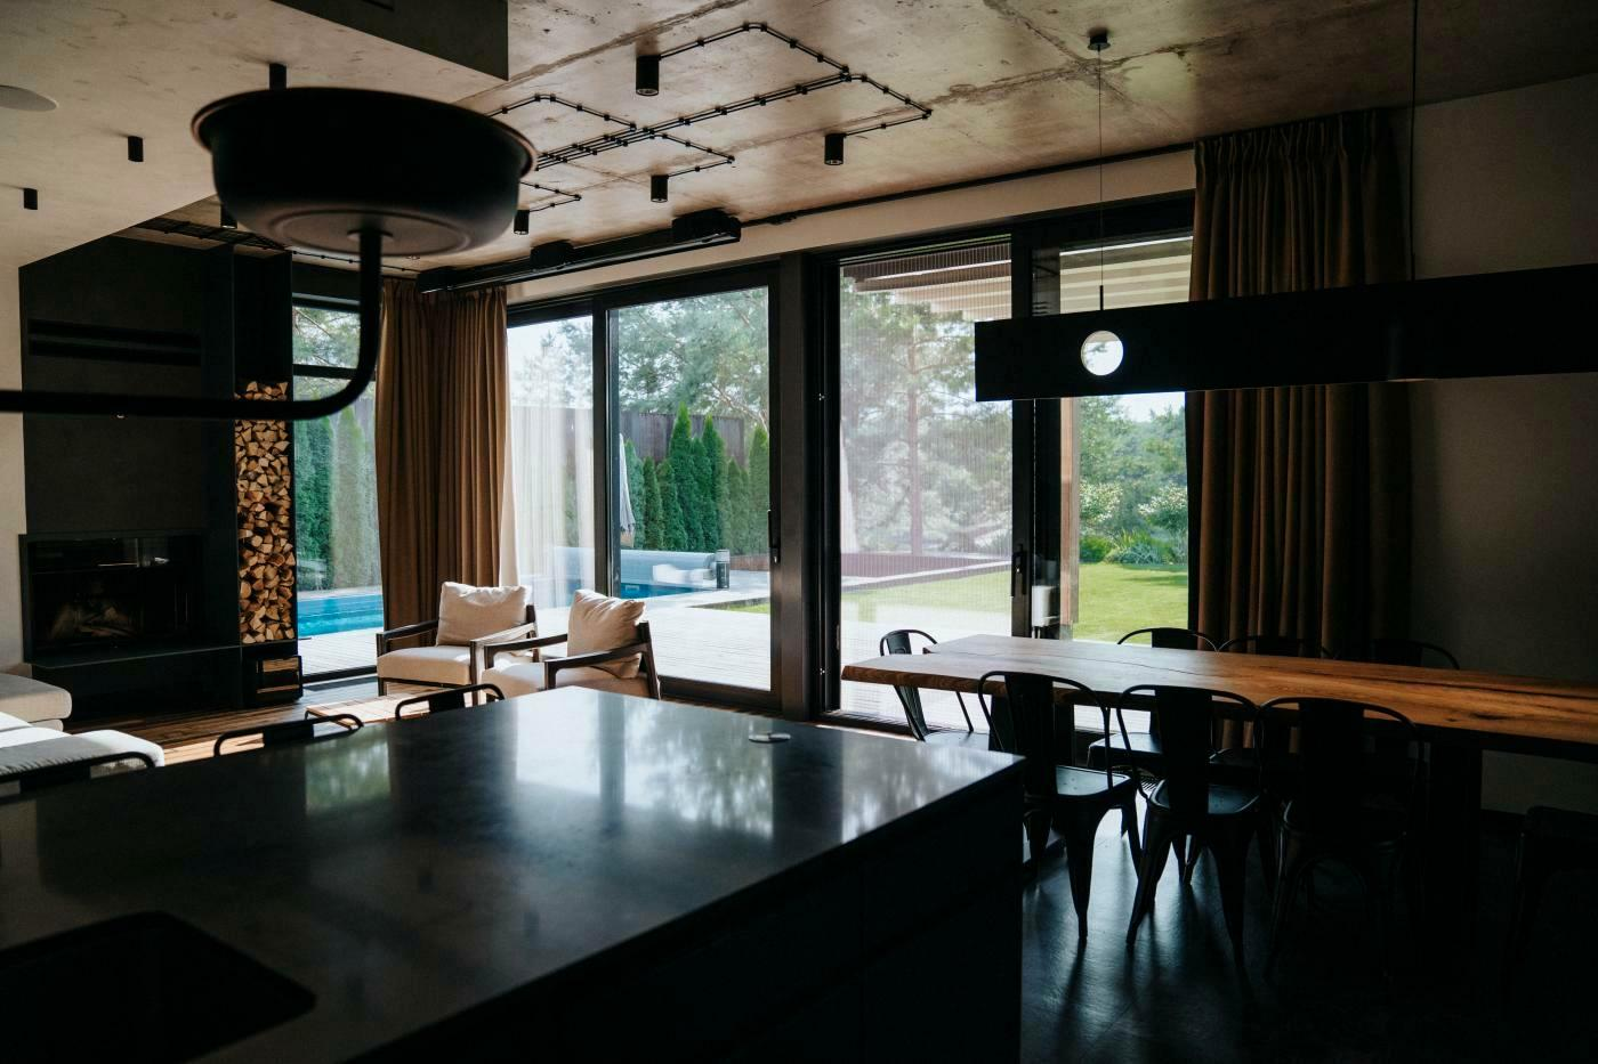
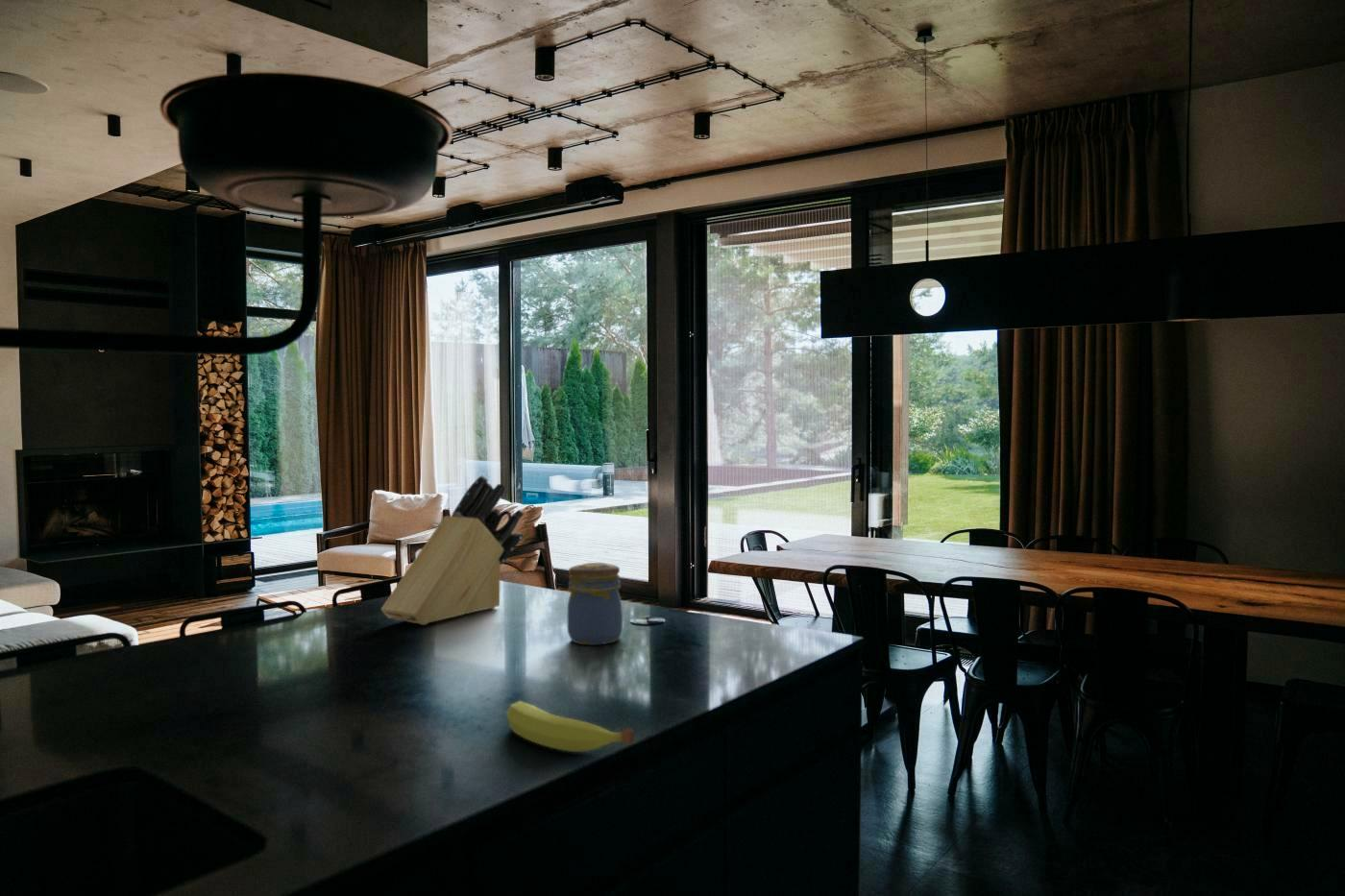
+ fruit [505,700,635,753]
+ jar [567,562,624,646]
+ knife block [379,474,525,626]
